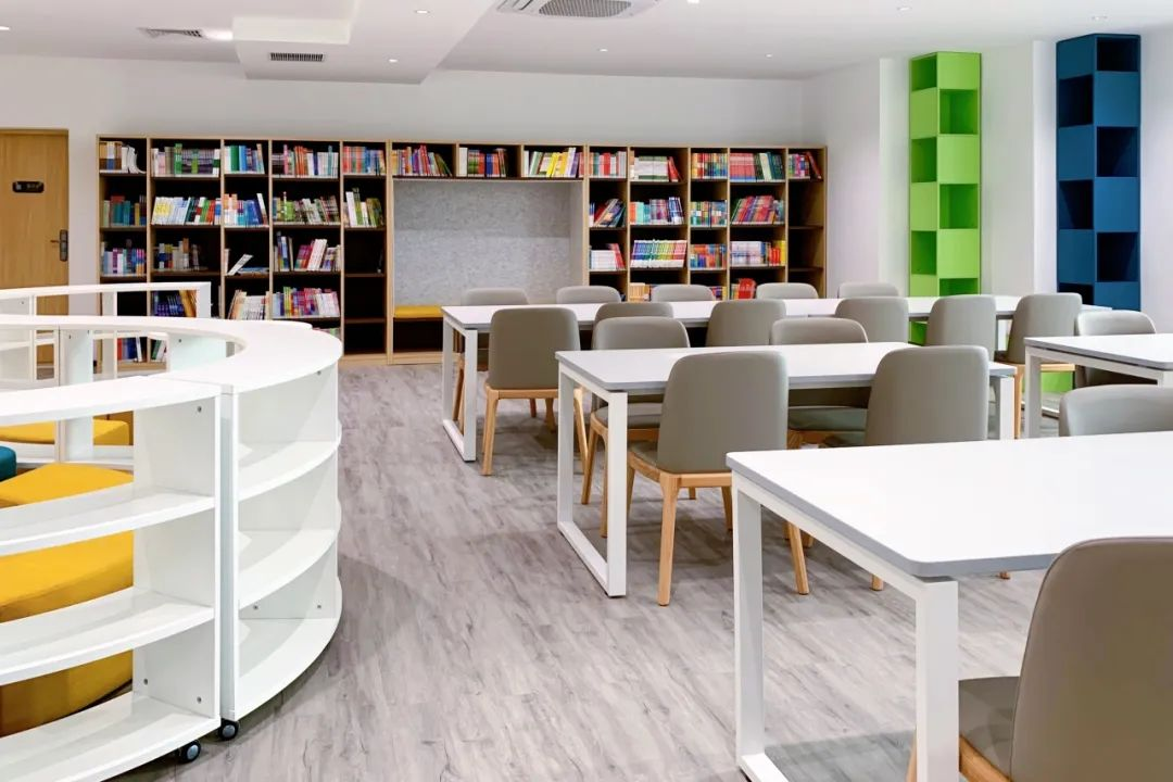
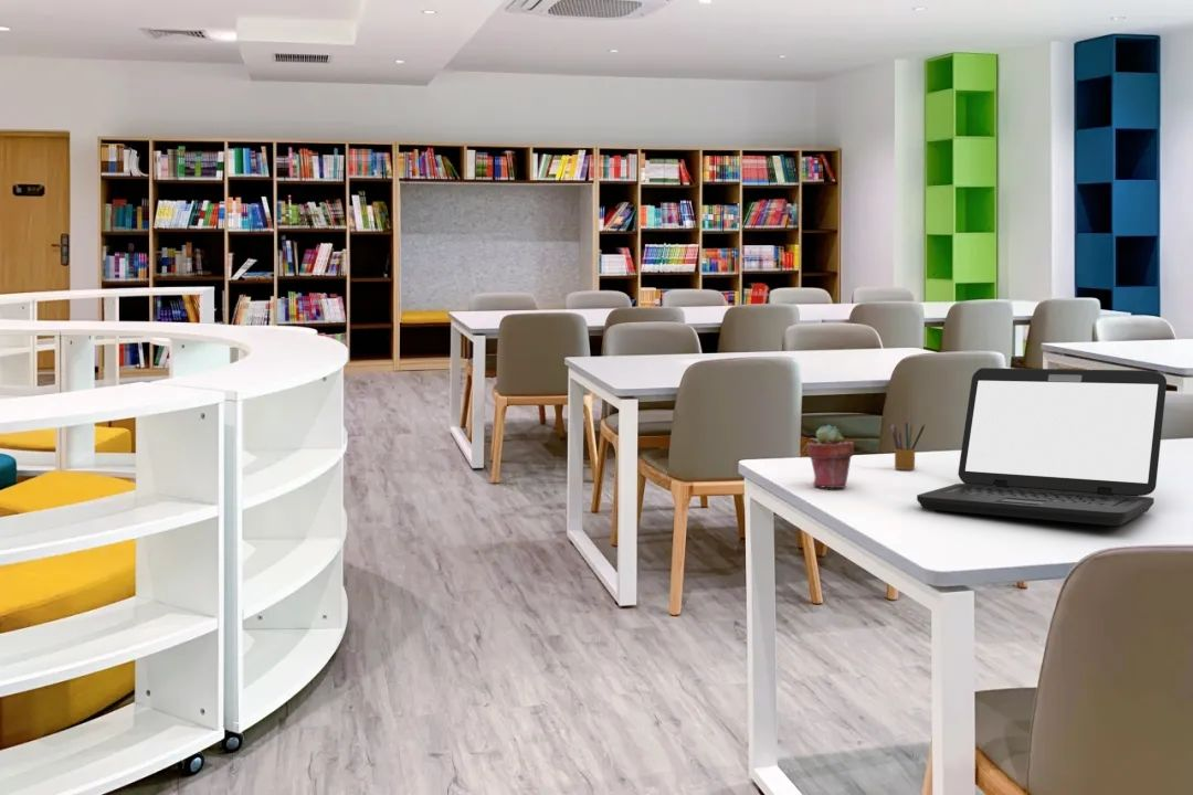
+ pencil box [889,418,927,470]
+ potted succulent [805,424,855,489]
+ laptop [916,367,1168,527]
